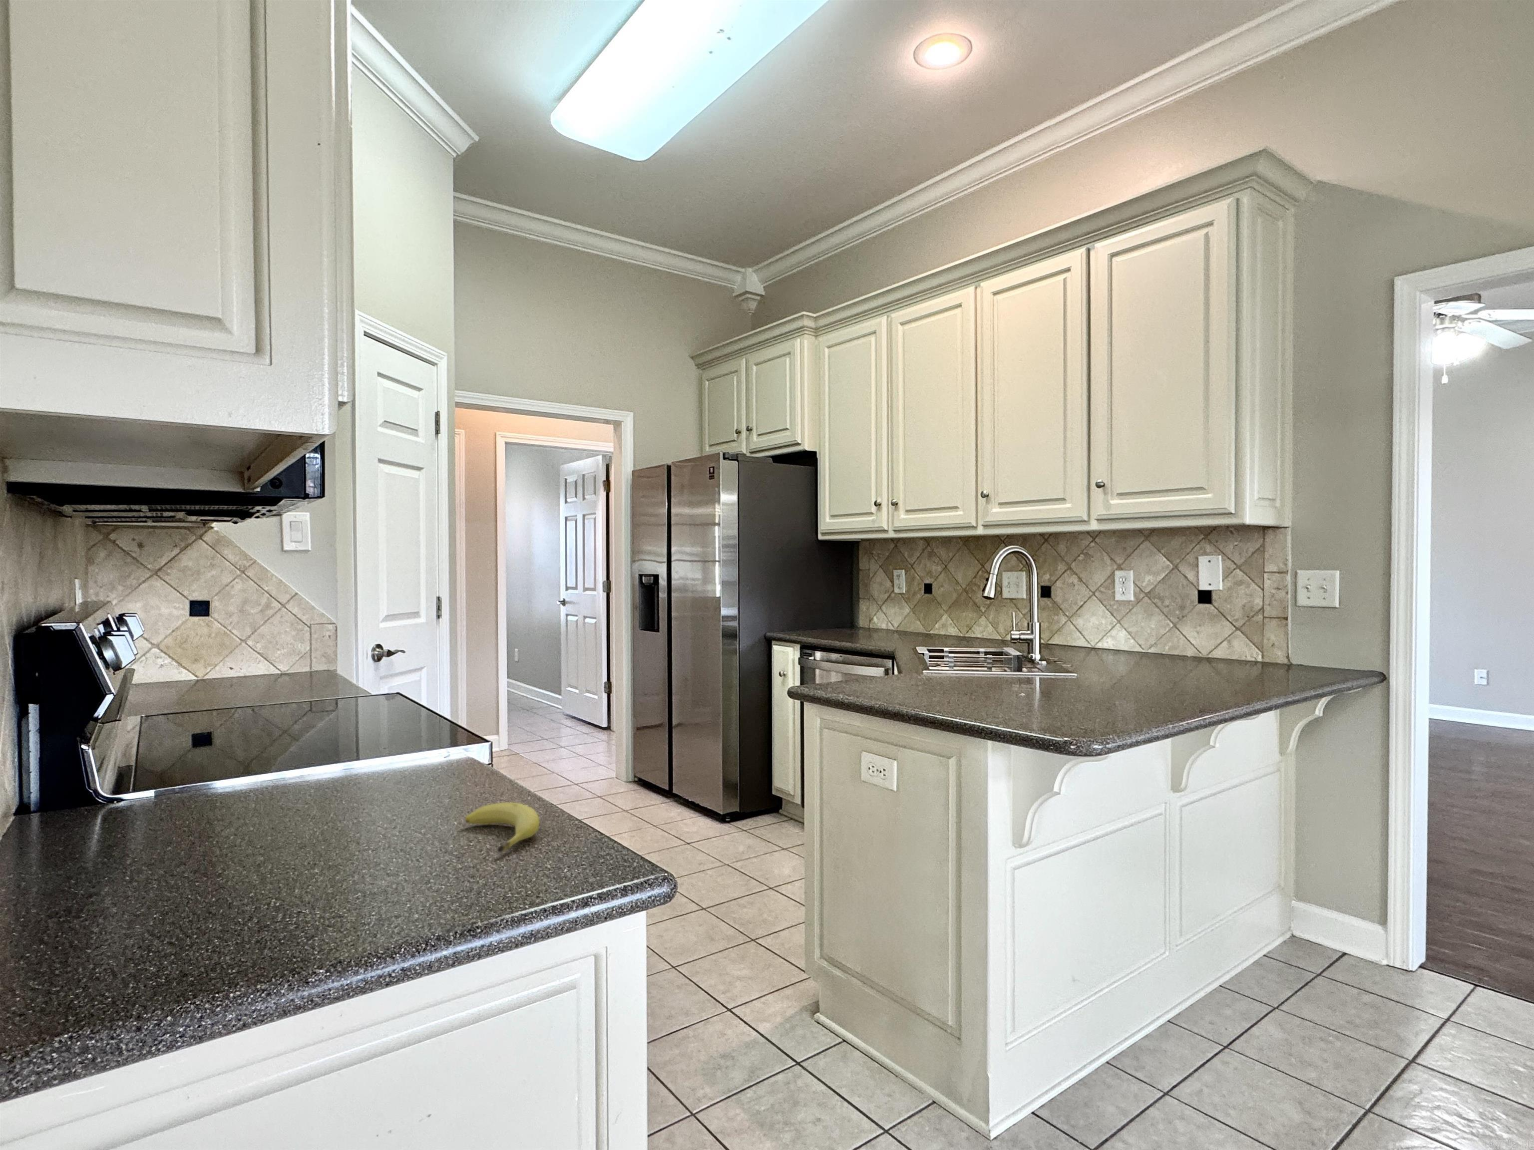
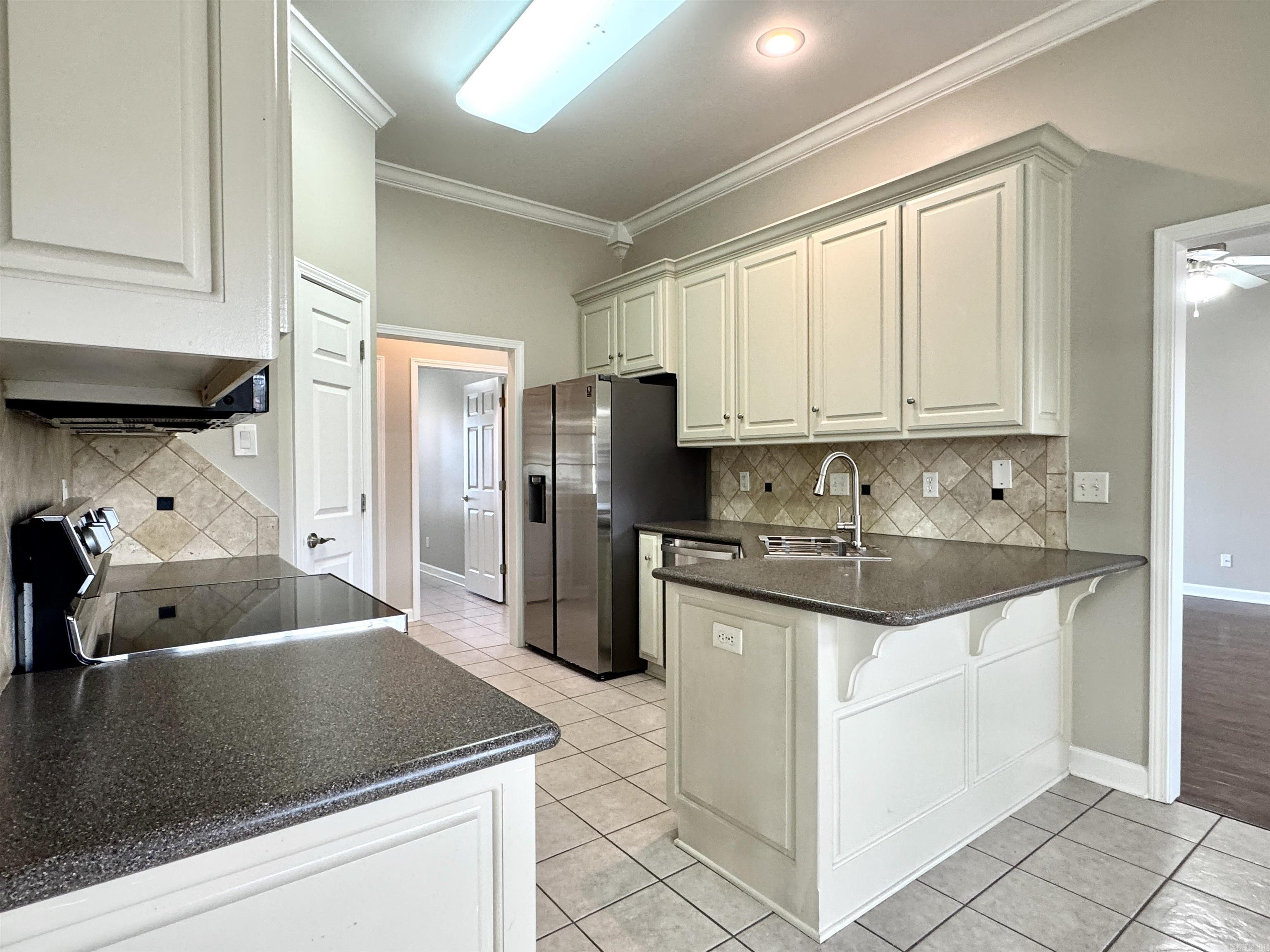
- fruit [465,802,540,854]
